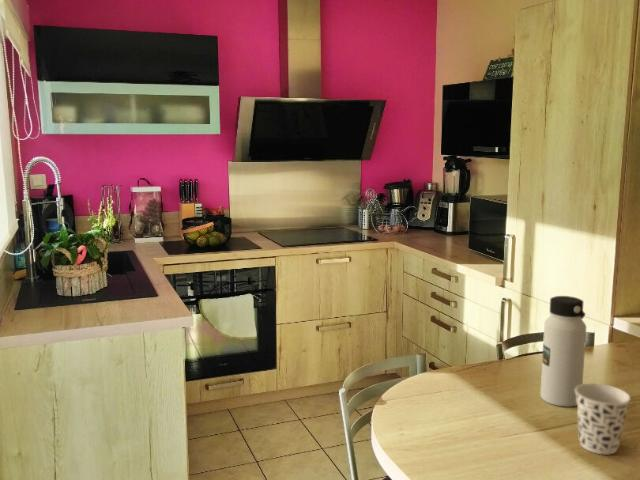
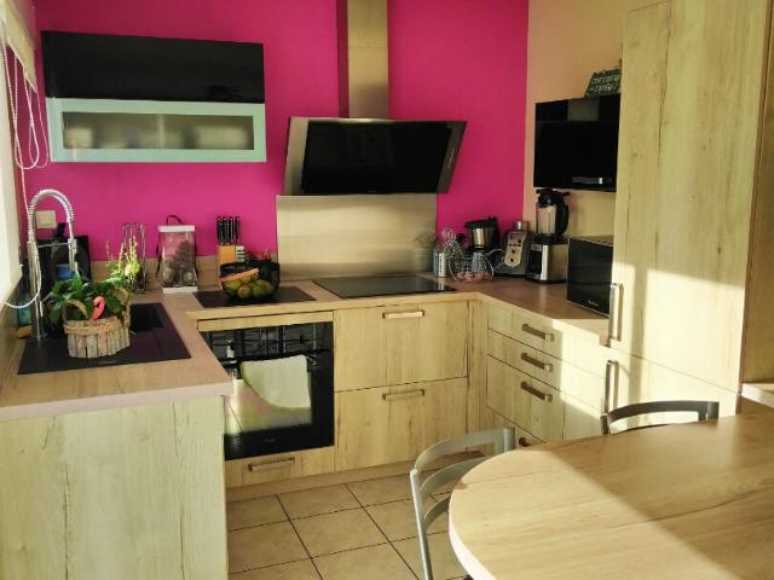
- water bottle [539,295,587,408]
- cup [575,383,632,455]
